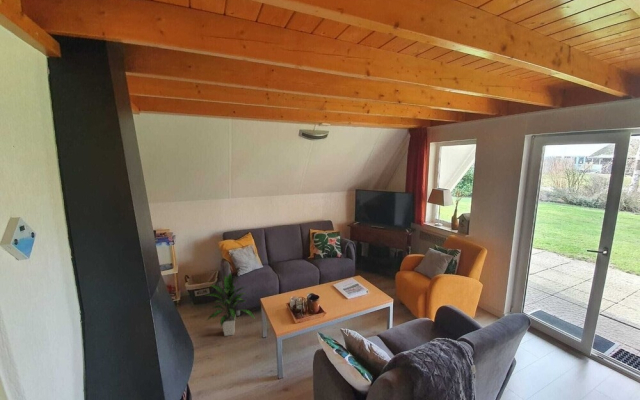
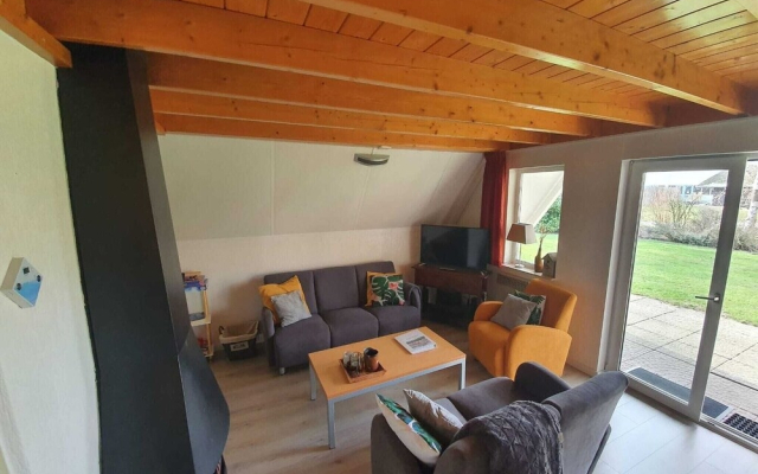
- indoor plant [205,271,256,337]
